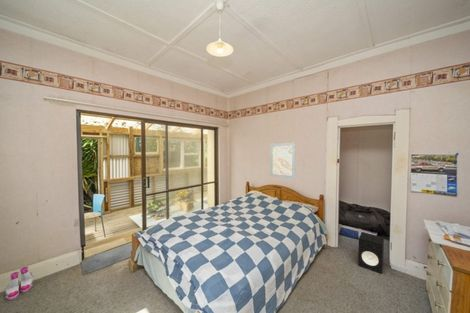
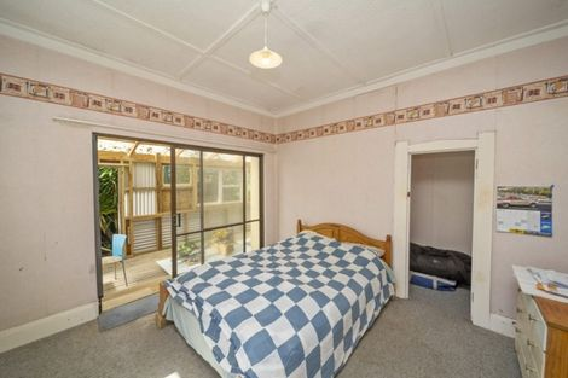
- wall art [269,142,296,180]
- speaker [357,231,385,274]
- boots [4,266,35,301]
